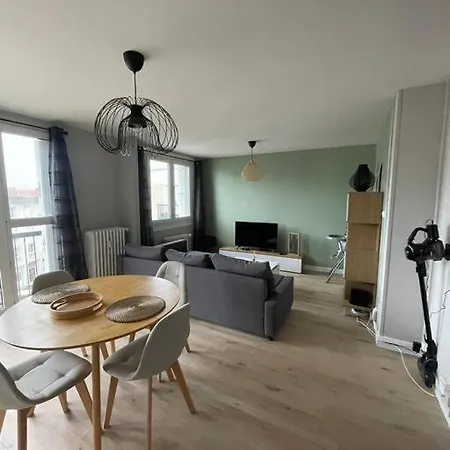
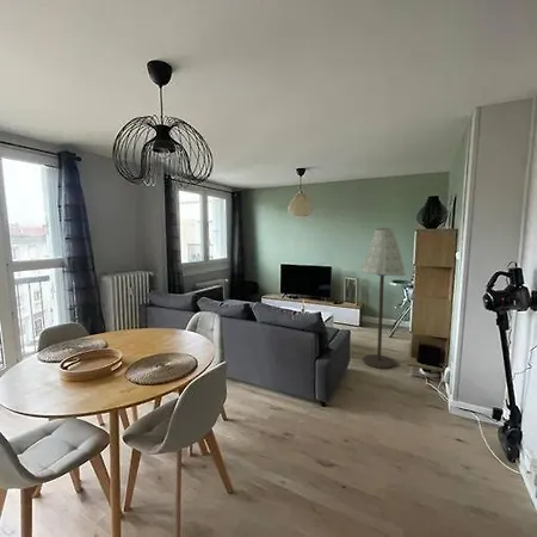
+ floor lamp [358,227,407,370]
